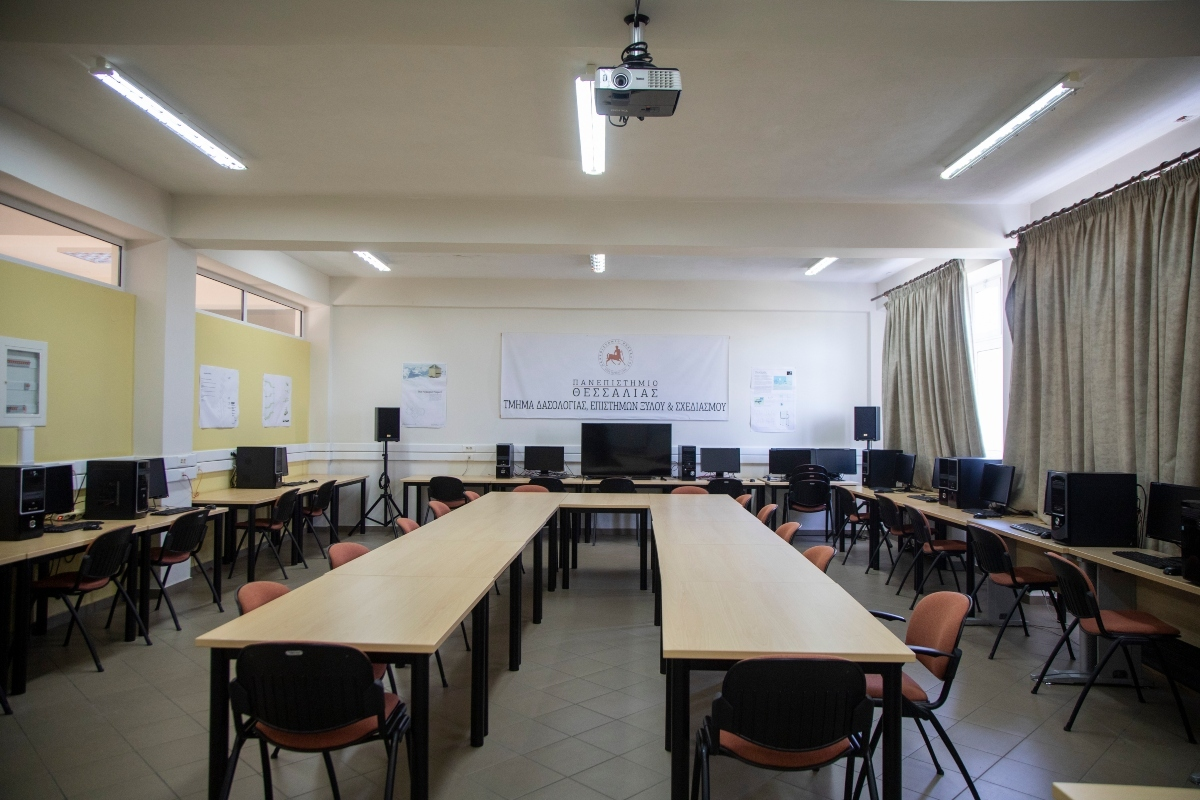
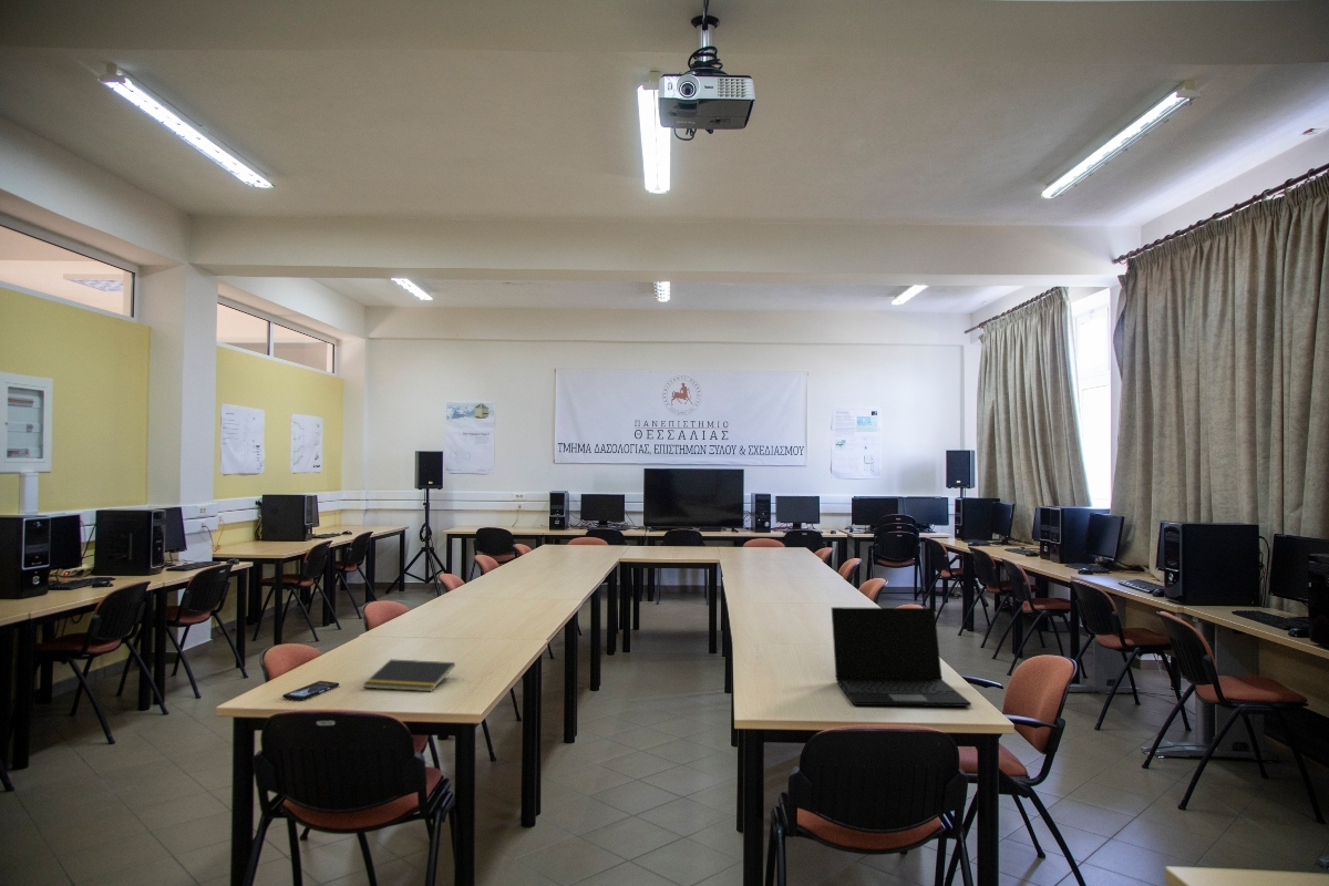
+ notepad [362,658,456,692]
+ smartphone [281,680,340,701]
+ laptop [831,606,972,708]
